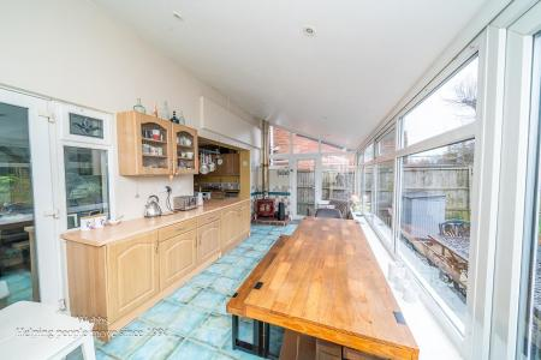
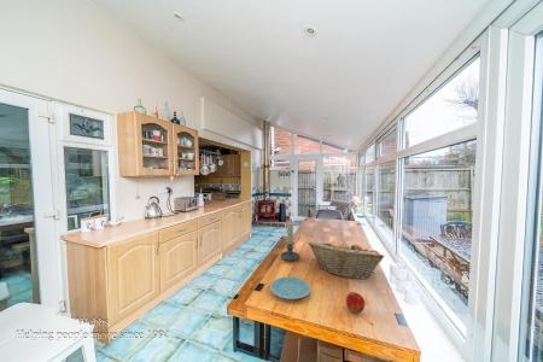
+ apple [345,291,367,314]
+ fruit basket [306,240,386,280]
+ candle holder [279,222,300,262]
+ plate [269,275,311,300]
